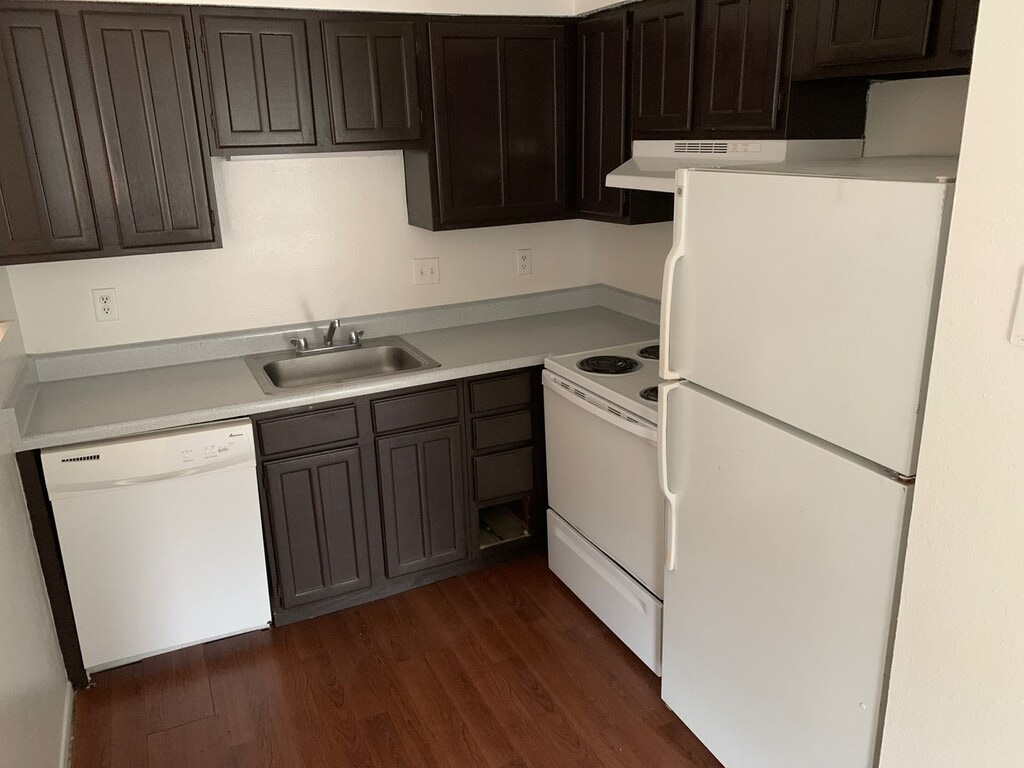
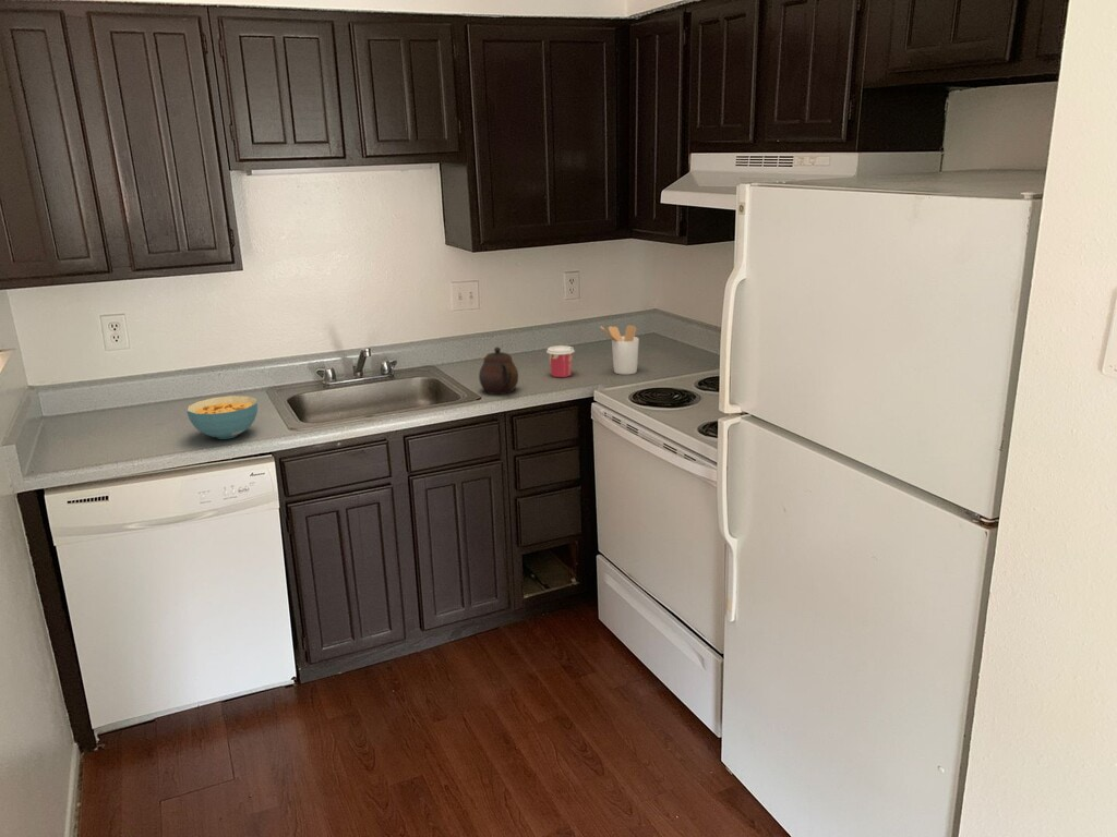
+ cereal bowl [185,395,259,440]
+ teapot [478,347,519,396]
+ cup [545,344,576,378]
+ utensil holder [599,324,640,375]
